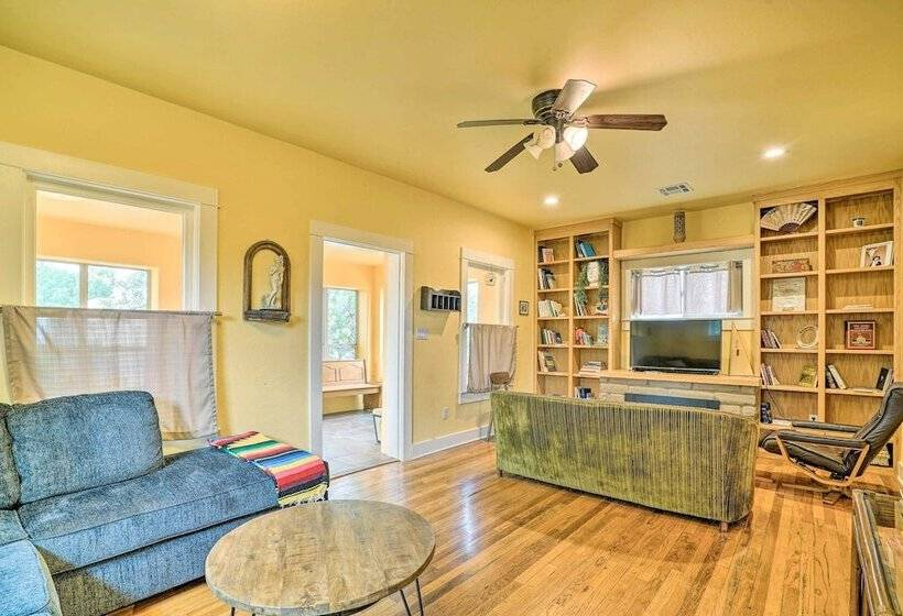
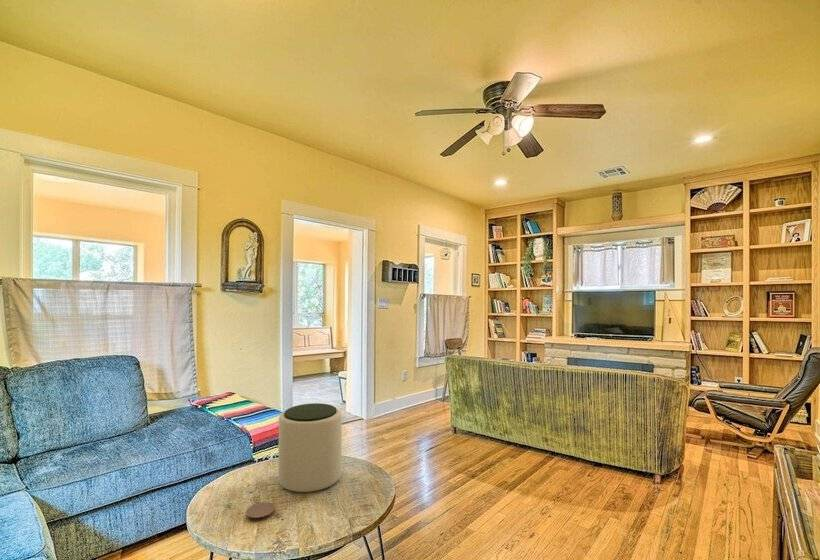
+ coaster [245,501,276,522]
+ plant pot [277,402,343,493]
